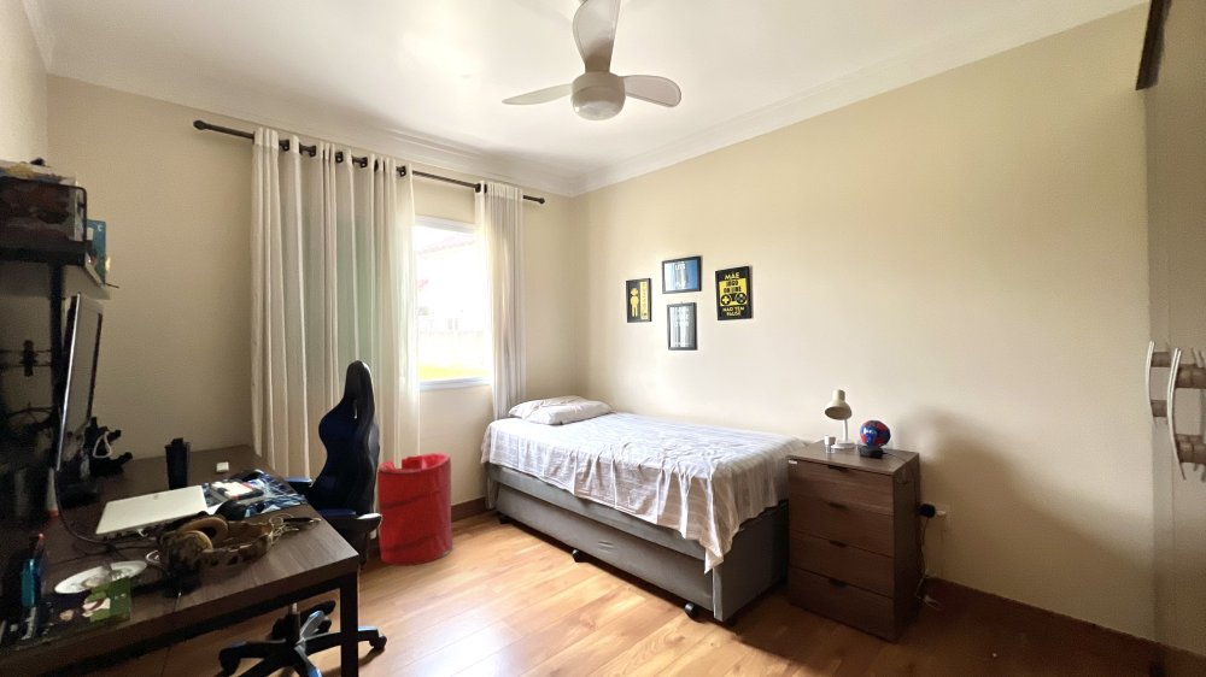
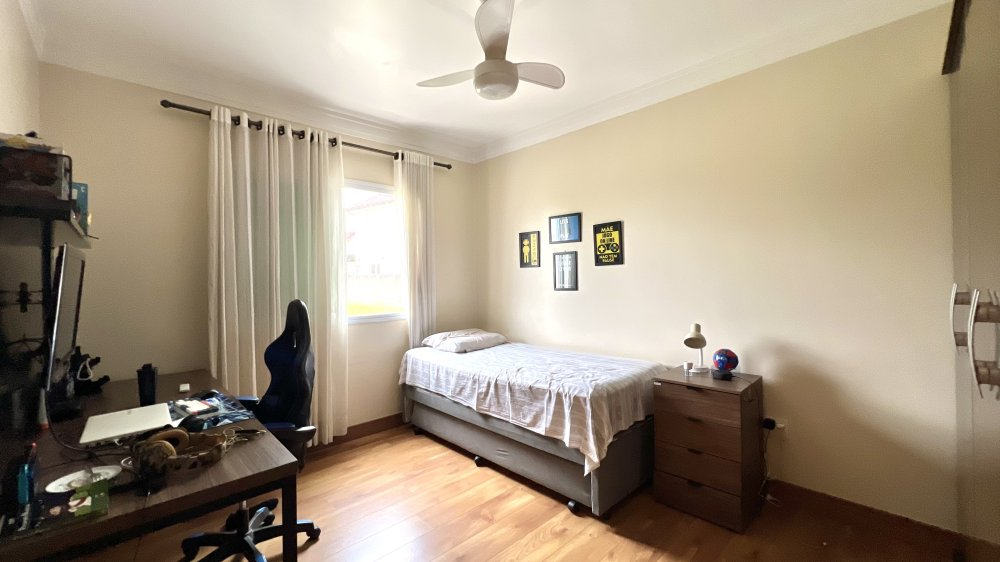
- laundry hamper [376,452,453,567]
